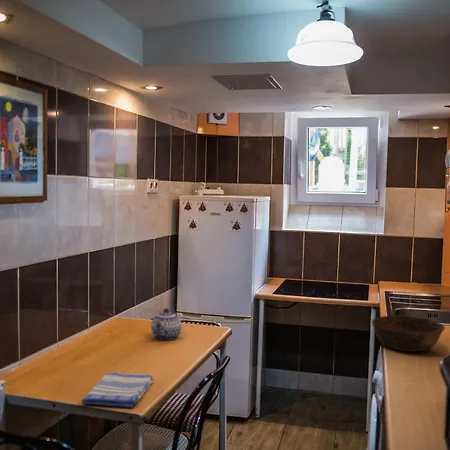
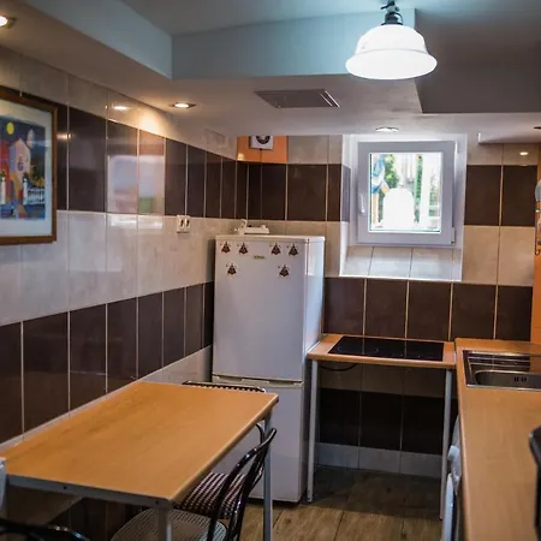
- dish towel [81,371,155,408]
- teapot [150,307,183,341]
- bowl [371,315,446,353]
